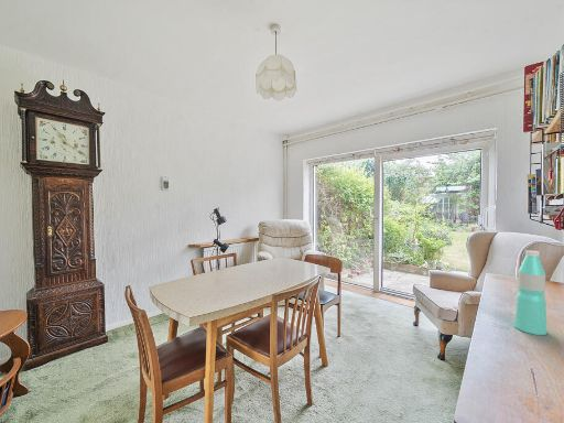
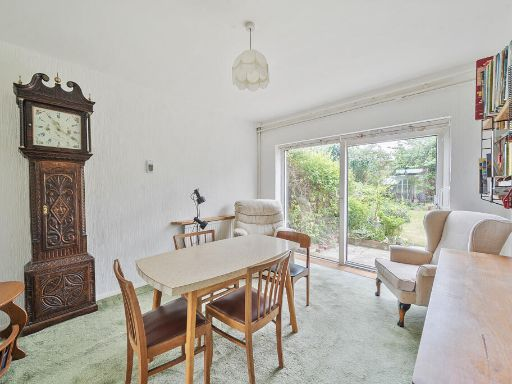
- water bottle [513,249,547,336]
